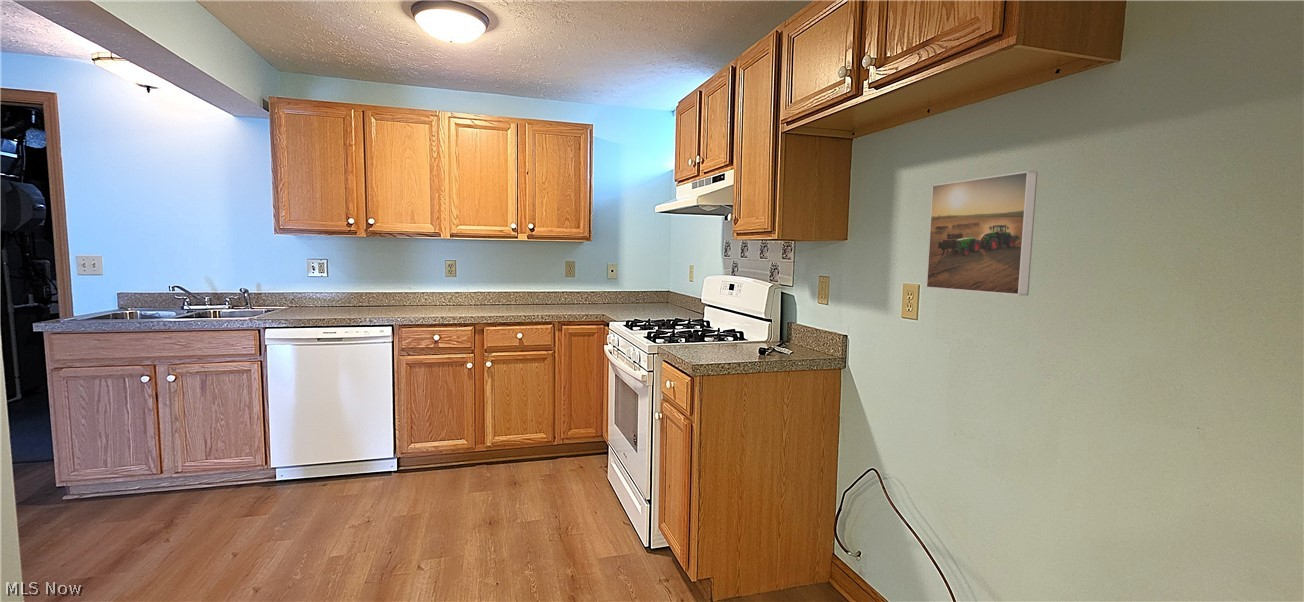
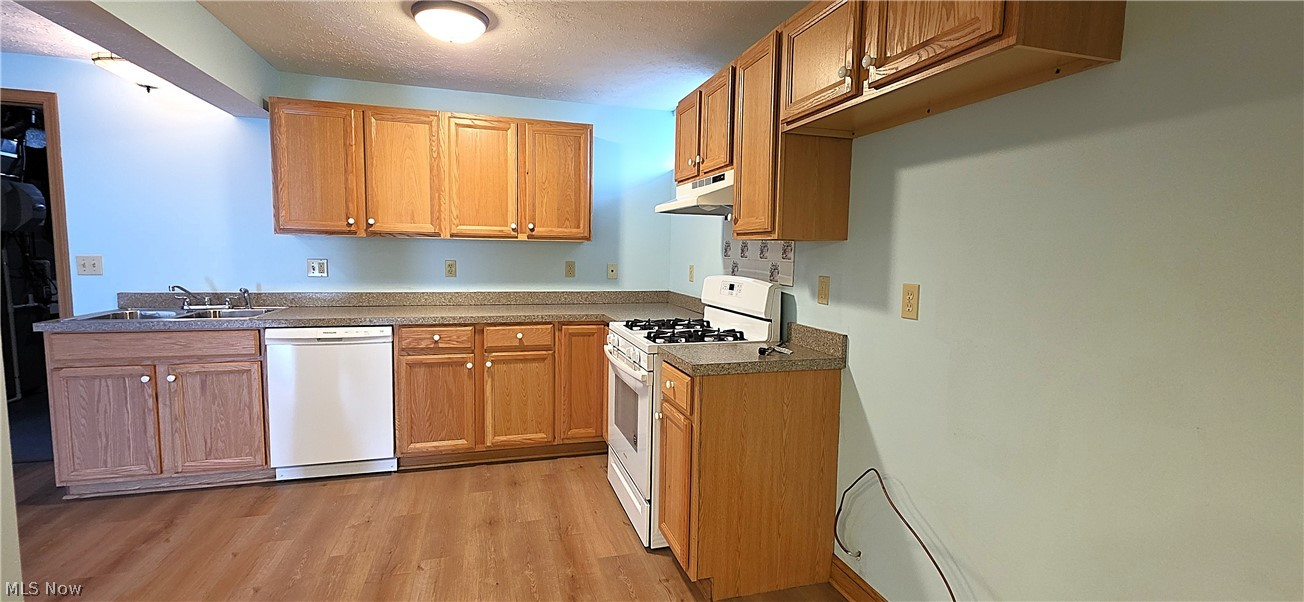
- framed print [925,170,1039,297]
